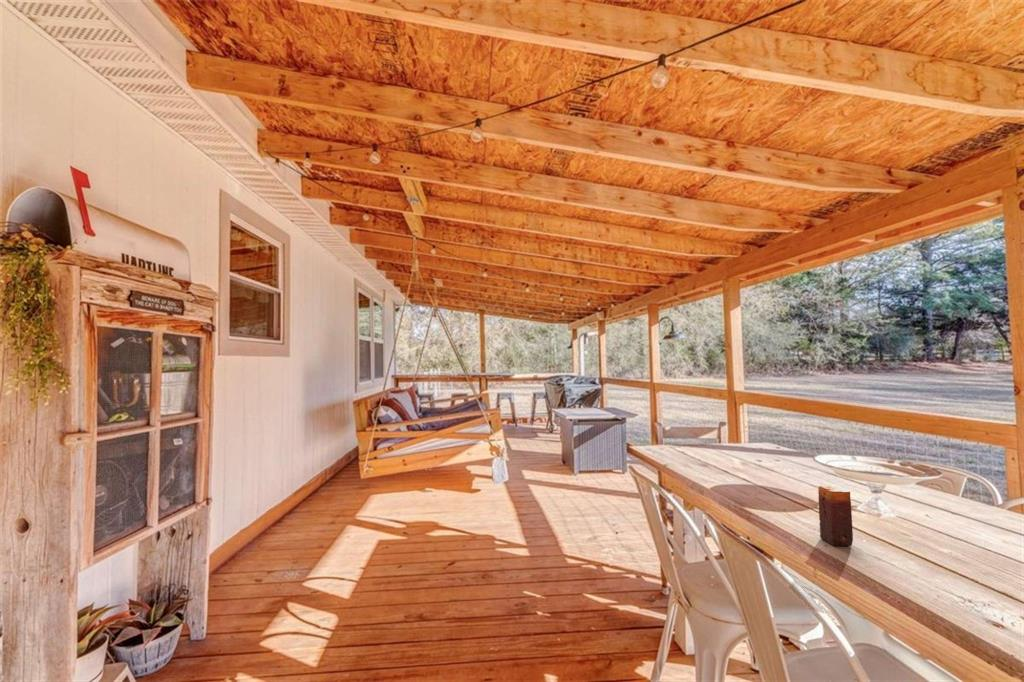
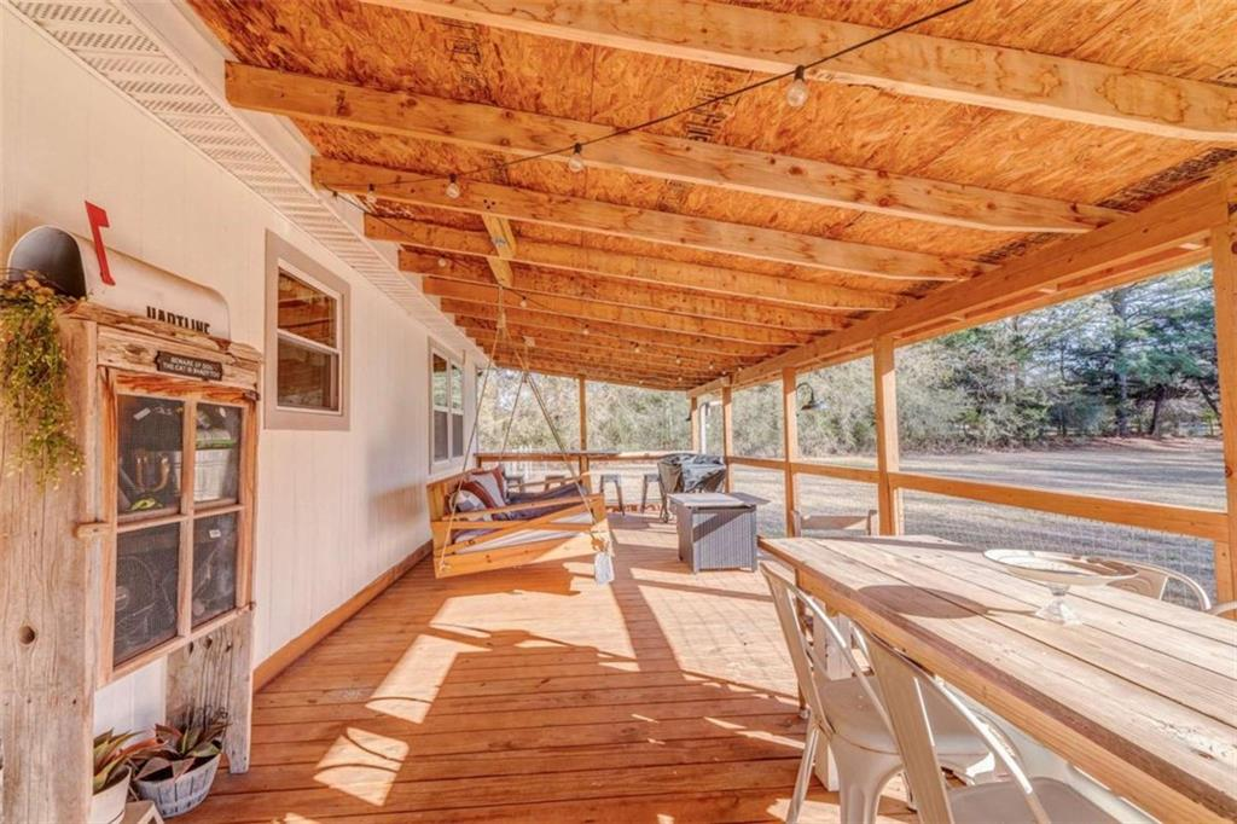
- candle [817,484,854,547]
